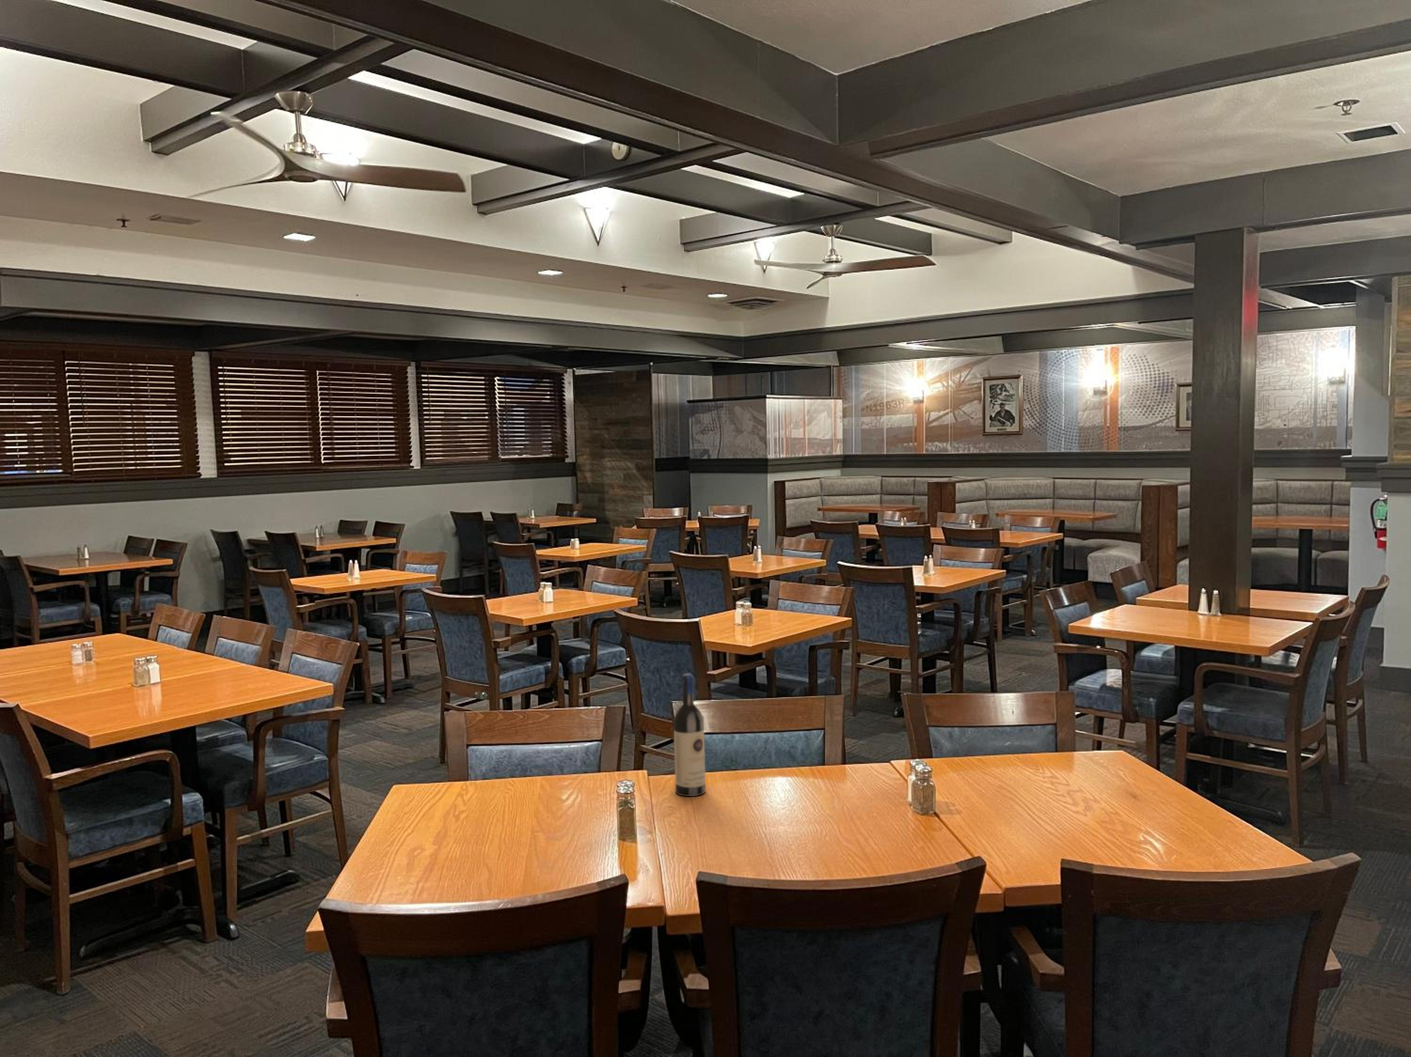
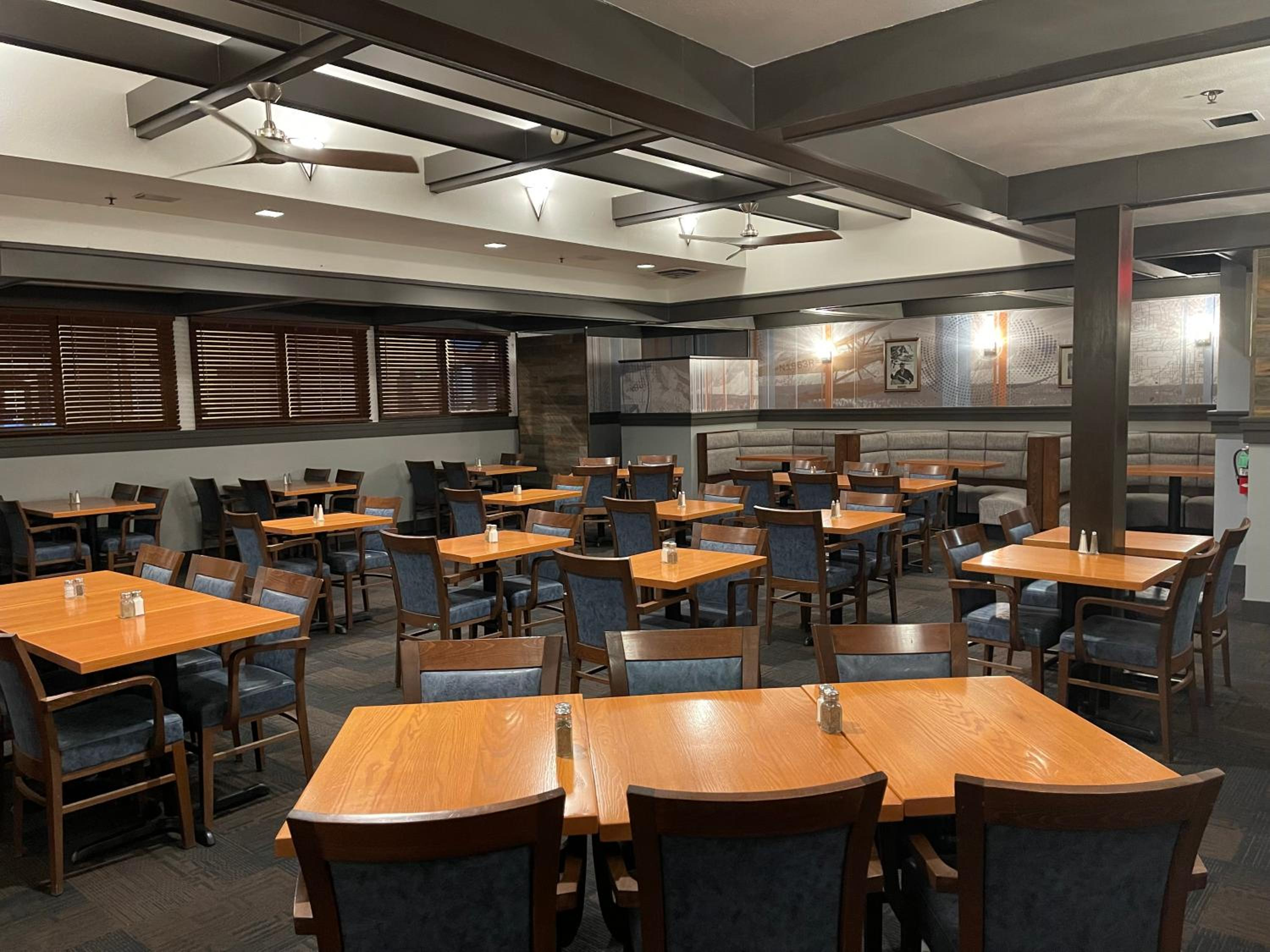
- wine bottle [673,673,706,797]
